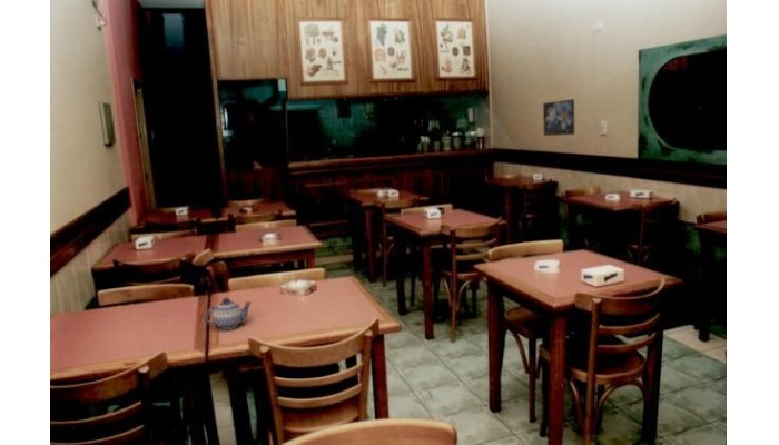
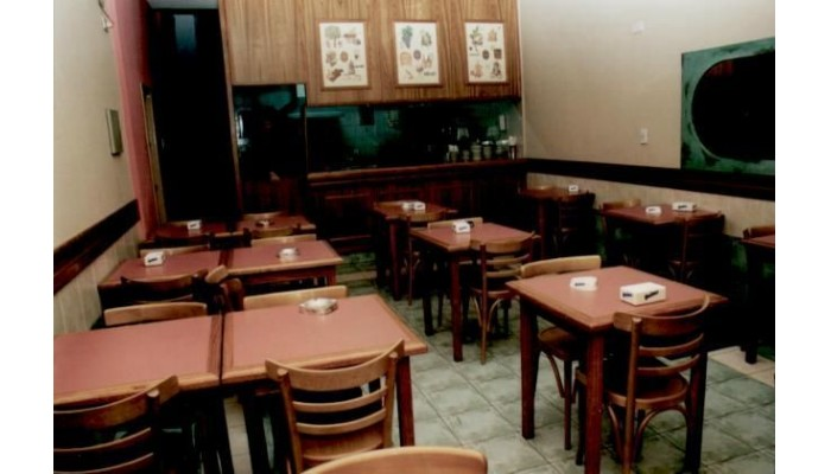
- teapot [203,296,253,330]
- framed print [542,98,575,137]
